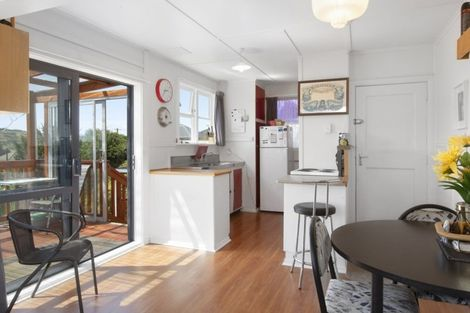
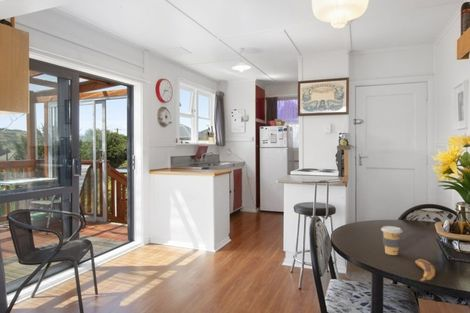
+ coffee cup [380,225,403,256]
+ banana [415,258,436,283]
